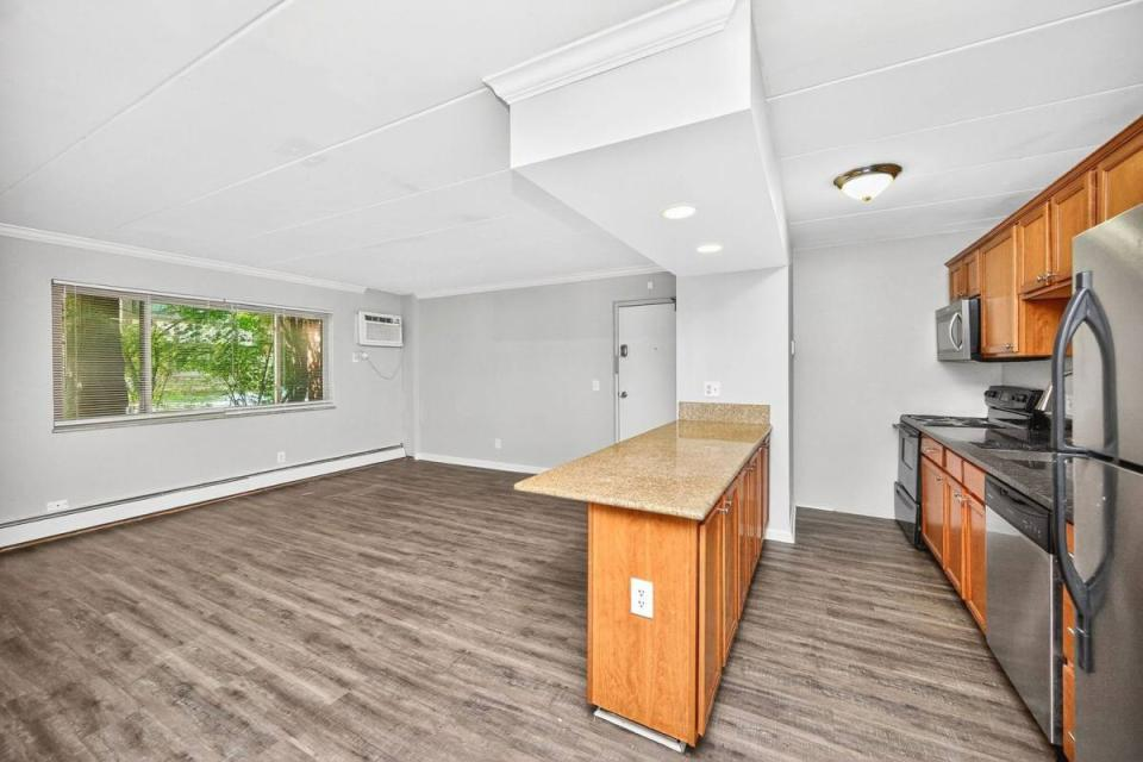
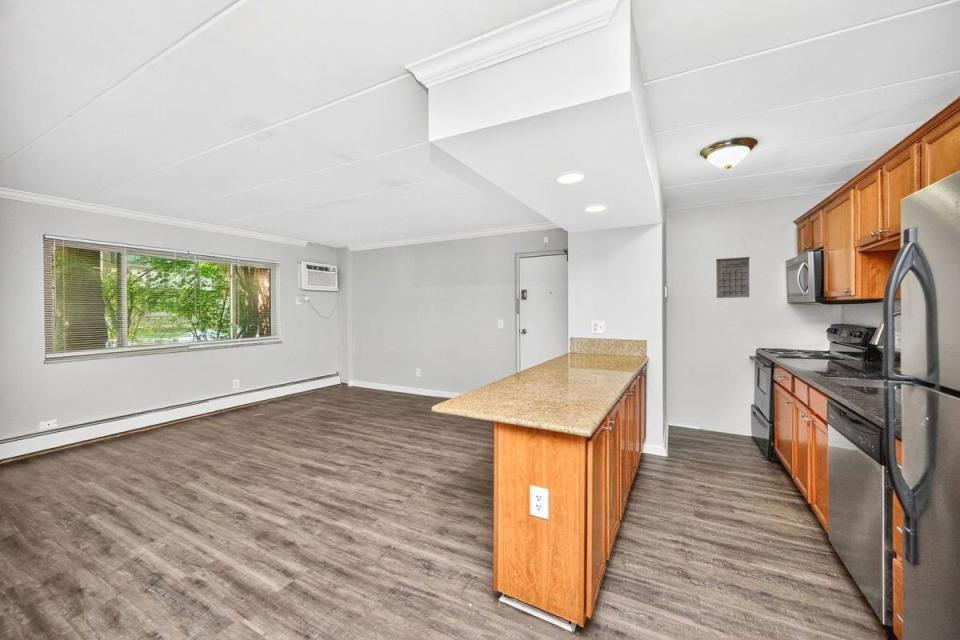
+ calendar [715,256,751,299]
